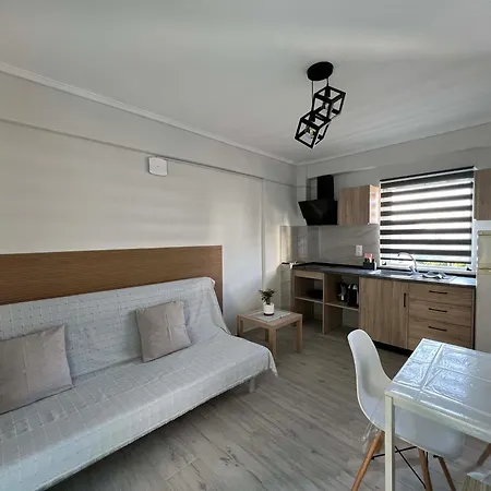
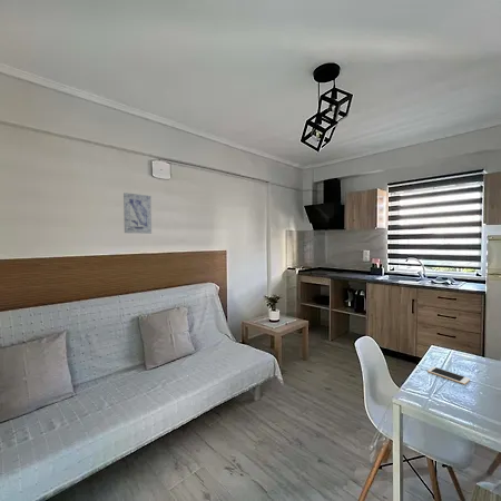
+ cell phone [426,365,471,385]
+ wall art [122,191,153,235]
